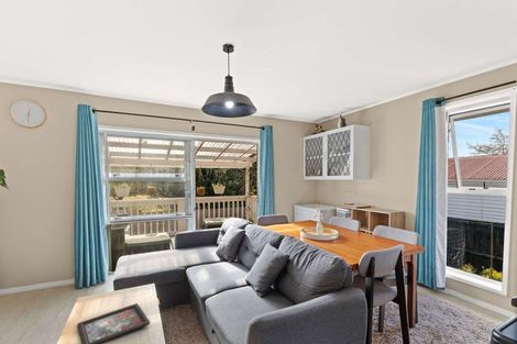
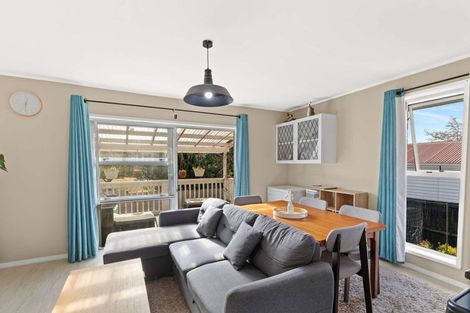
- decorative tray [76,302,151,344]
